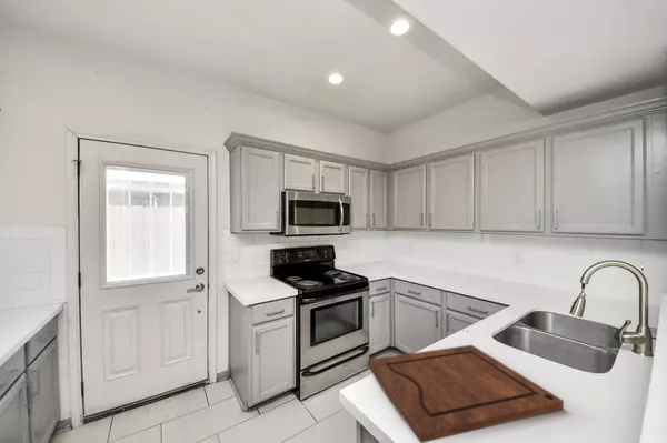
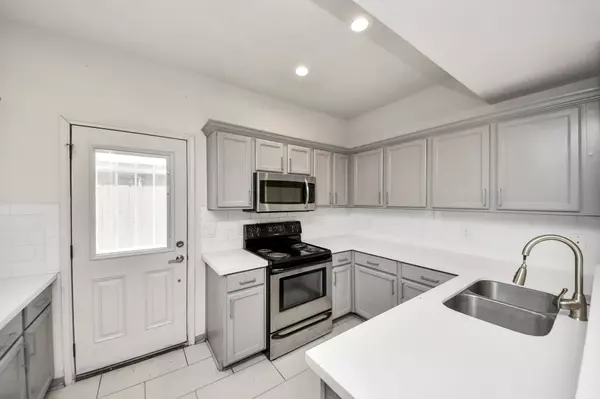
- cutting board [367,344,565,443]
